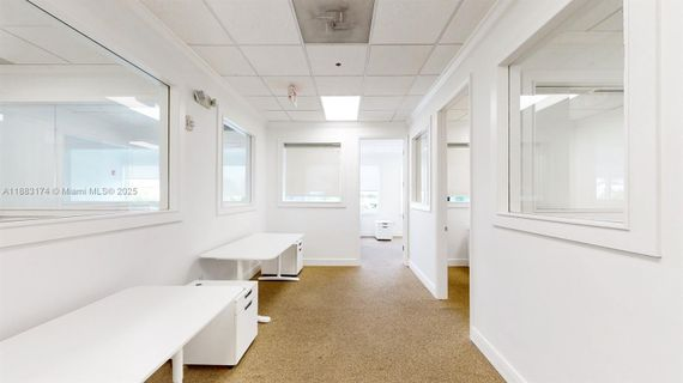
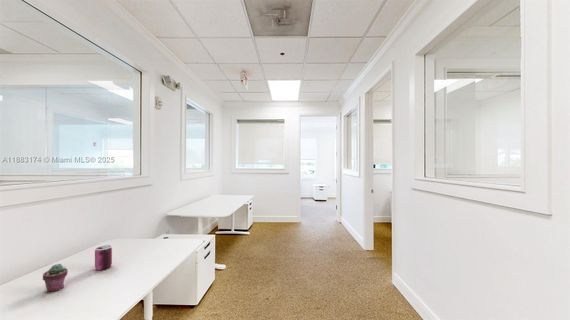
+ potted succulent [42,263,69,293]
+ can [94,244,113,271]
